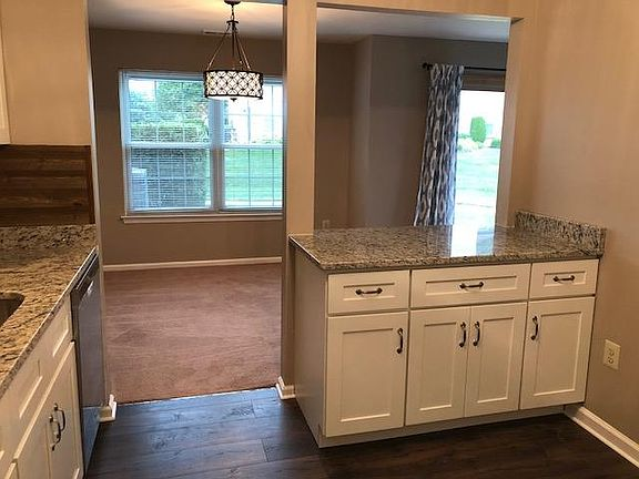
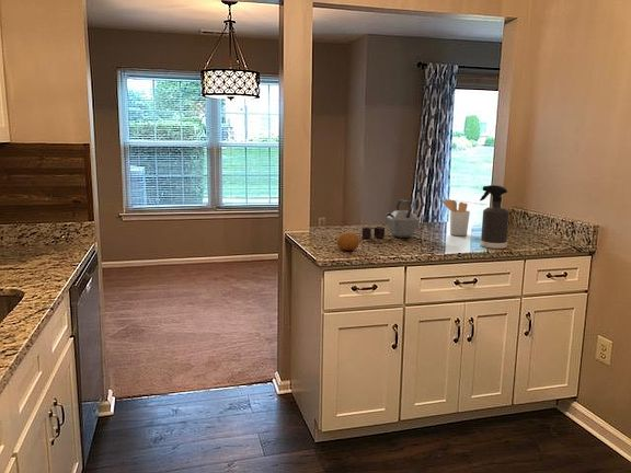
+ spray bottle [479,184,510,250]
+ utensil holder [440,198,471,236]
+ fruit [335,230,360,252]
+ kettle [362,198,421,239]
